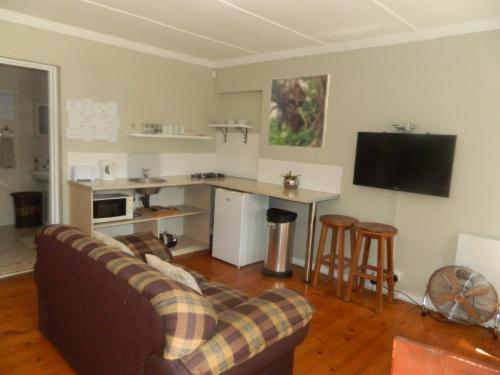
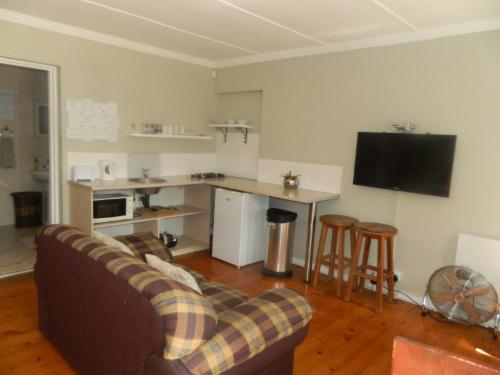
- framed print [267,73,331,150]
